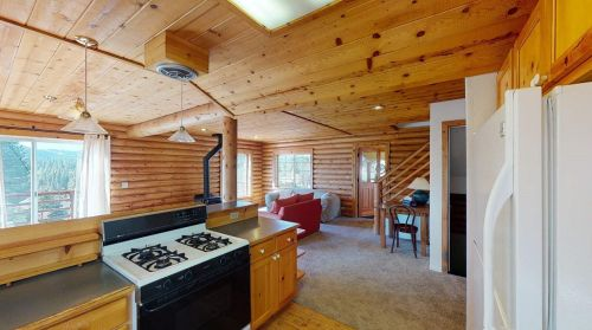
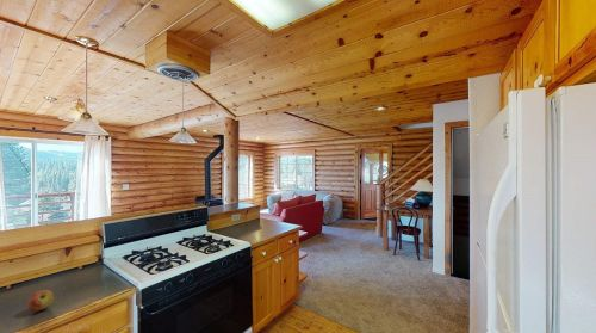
+ apple [26,289,55,313]
